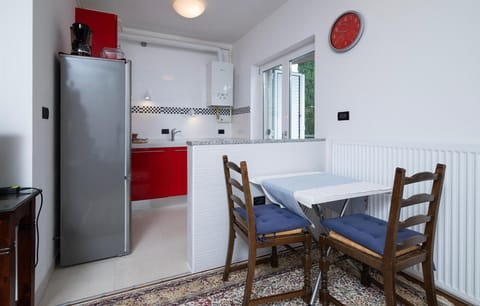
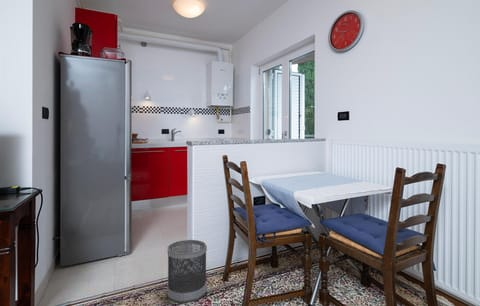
+ wastebasket [166,239,208,304]
